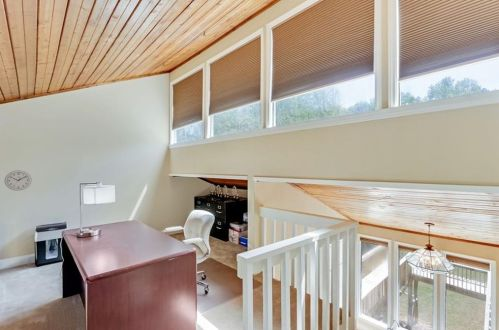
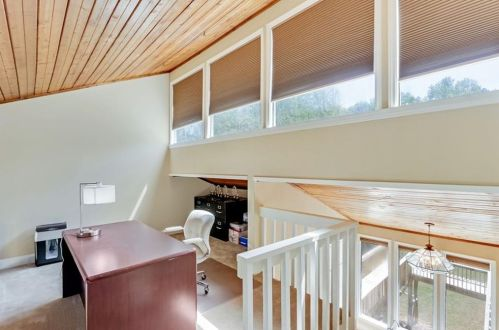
- wall clock [4,169,33,192]
